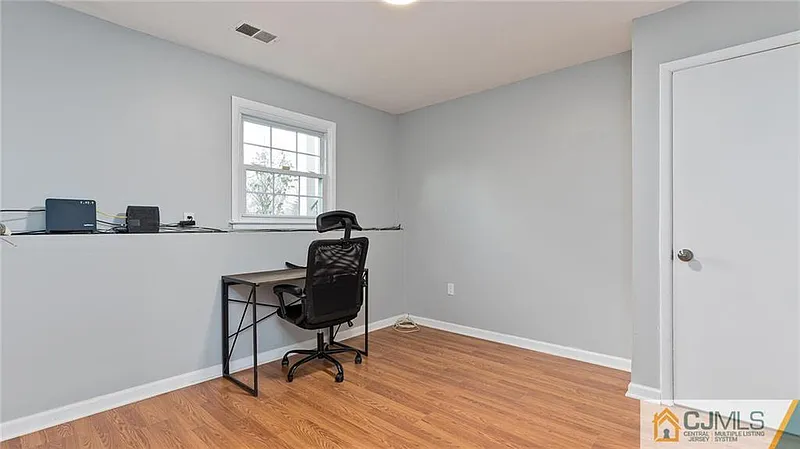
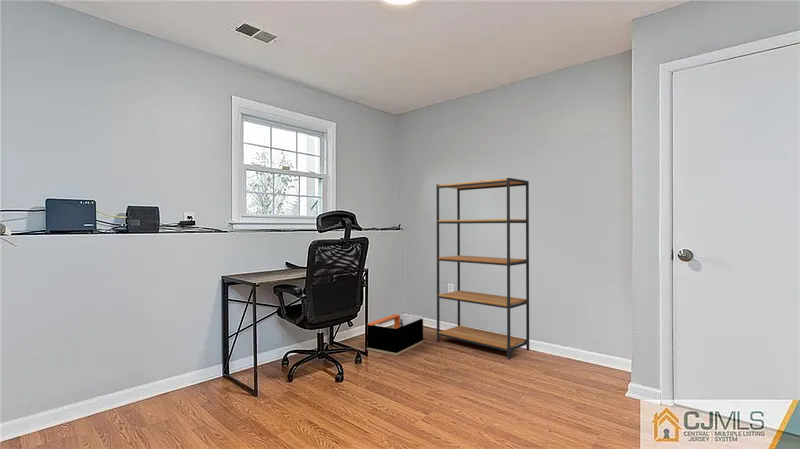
+ storage bin [366,313,424,356]
+ bookshelf [435,177,530,360]
